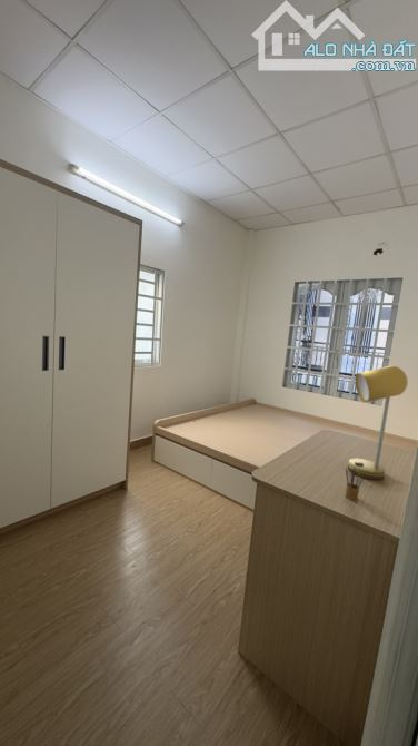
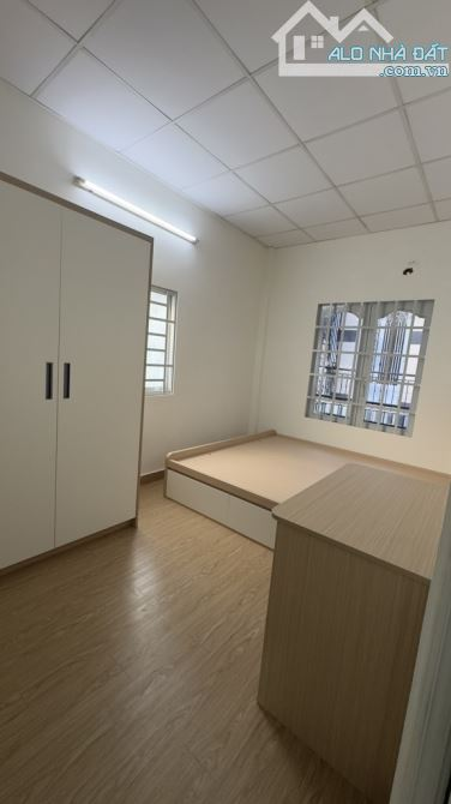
- desk lamp [347,364,409,481]
- pencil box [345,468,364,501]
